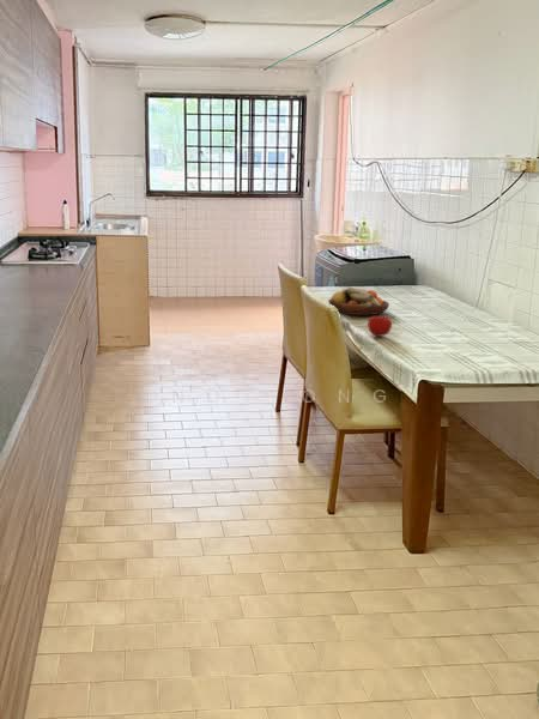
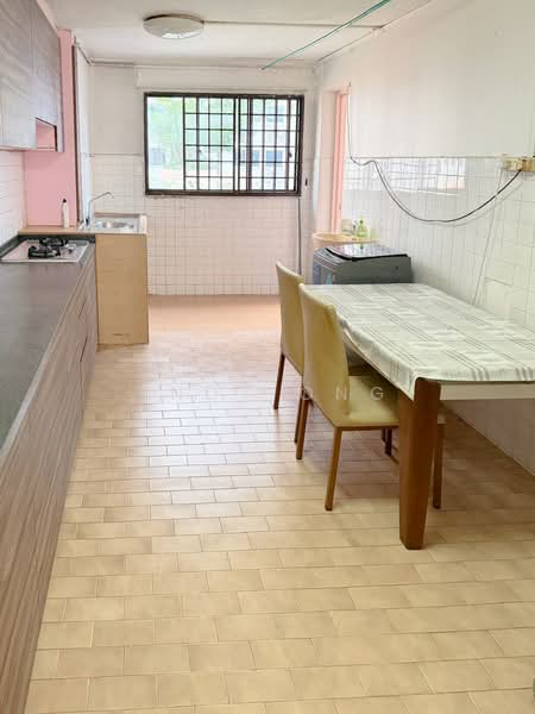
- fruit [367,312,393,338]
- fruit bowl [327,285,390,316]
